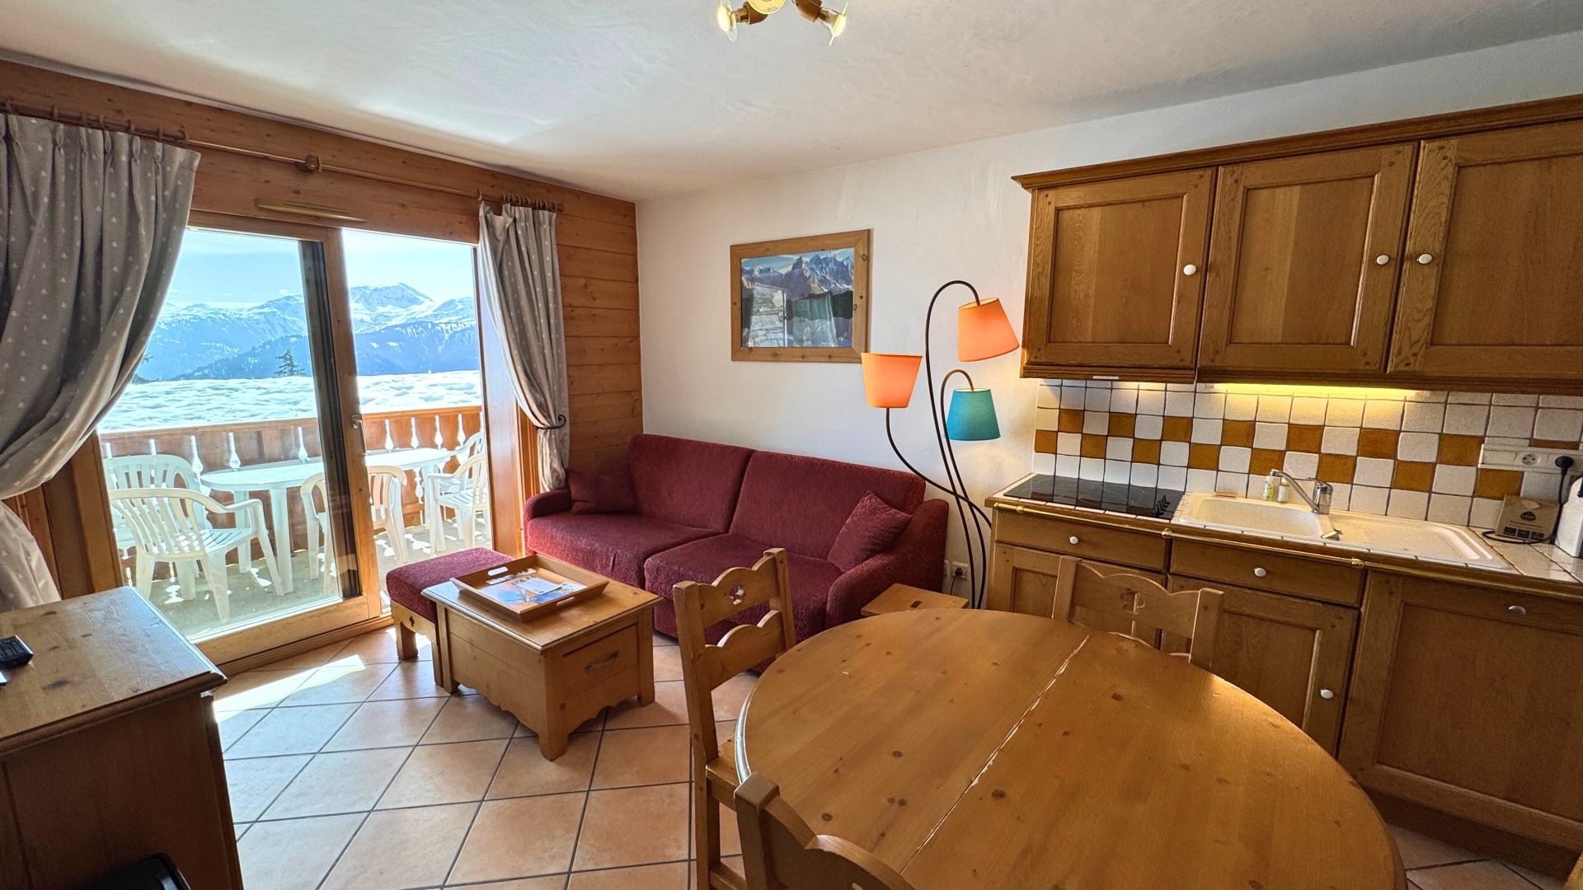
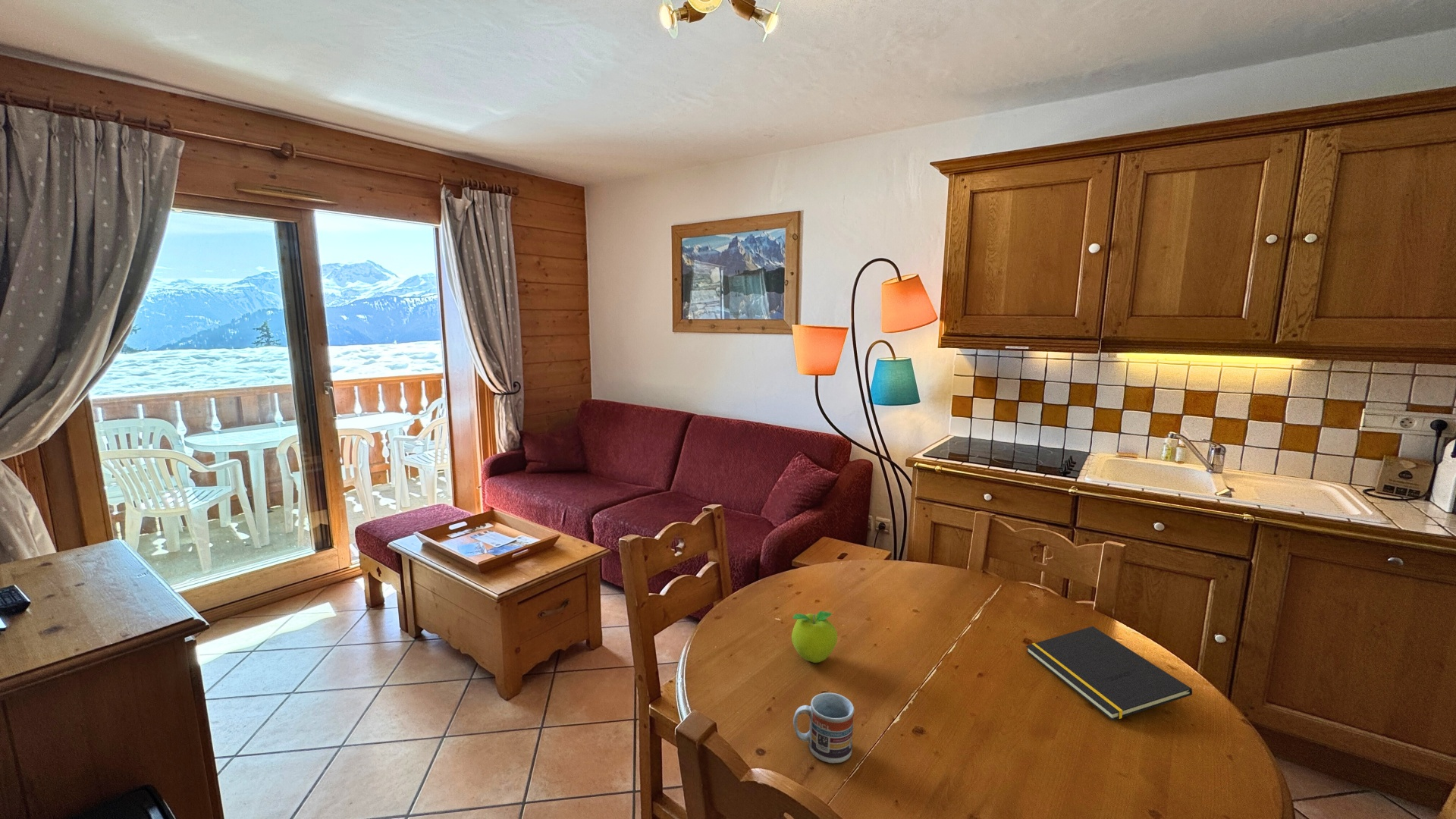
+ cup [792,692,855,764]
+ fruit [791,610,838,664]
+ notepad [1025,626,1193,721]
